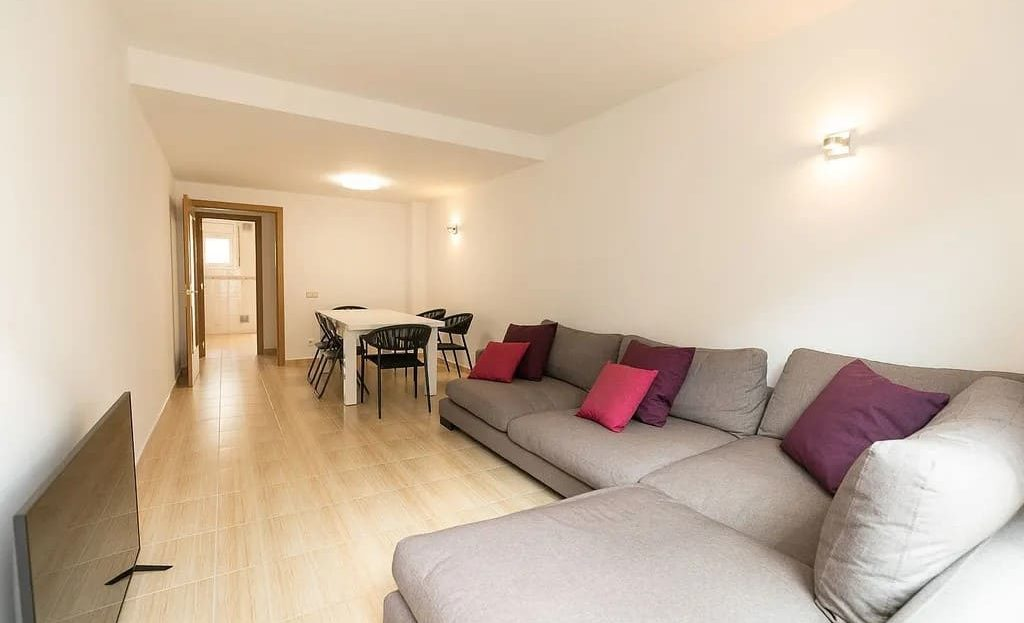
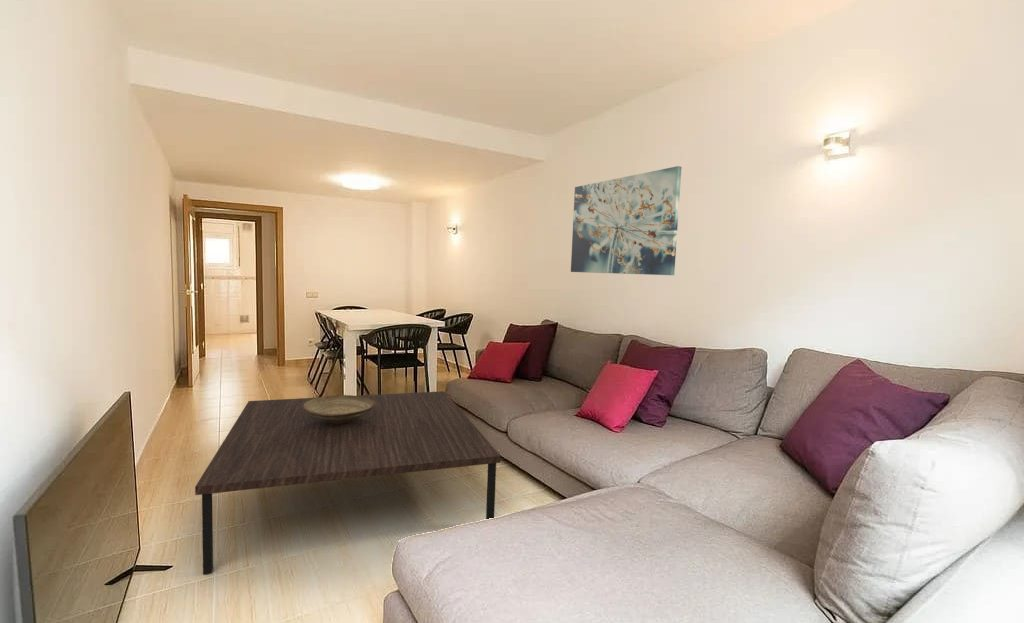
+ decorative bowl [303,394,376,424]
+ wall art [570,165,682,276]
+ coffee table [194,390,502,575]
